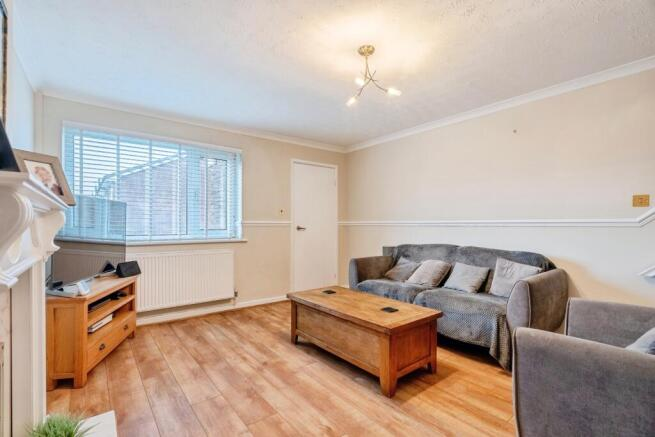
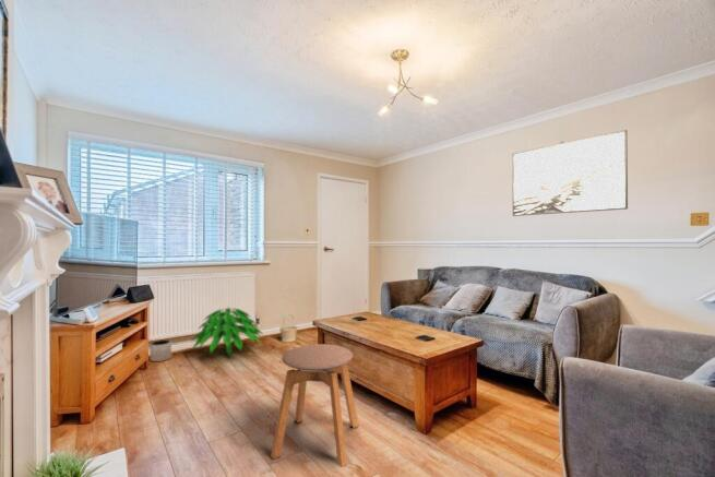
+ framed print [511,129,629,217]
+ planter [148,338,172,362]
+ indoor plant [190,307,264,355]
+ basket [278,312,299,343]
+ stool [270,343,360,468]
